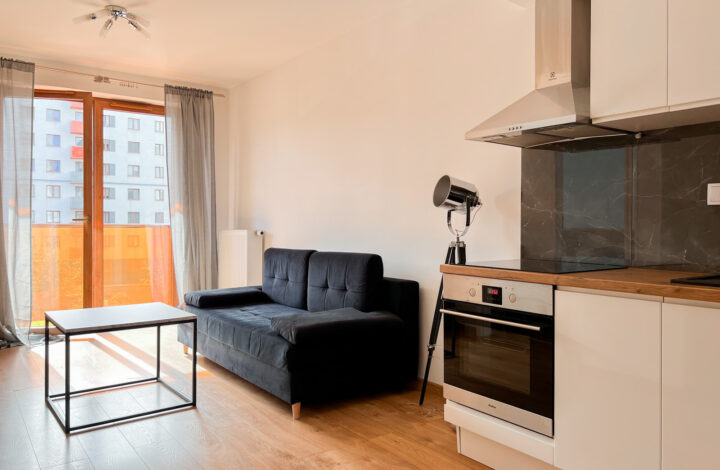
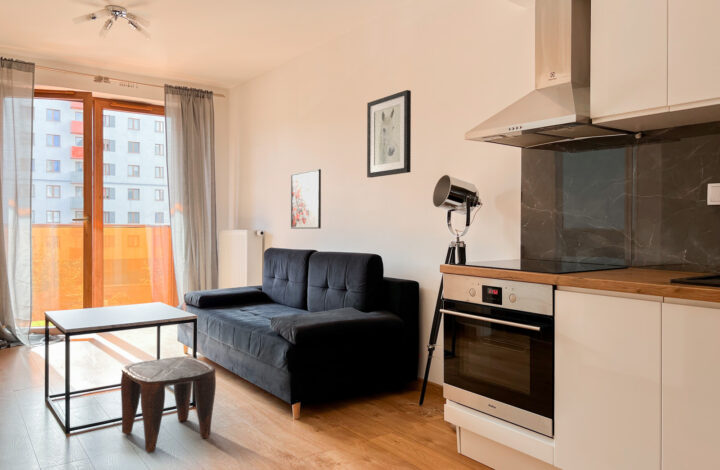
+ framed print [290,168,322,230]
+ stool [120,356,217,453]
+ wall art [366,89,412,179]
